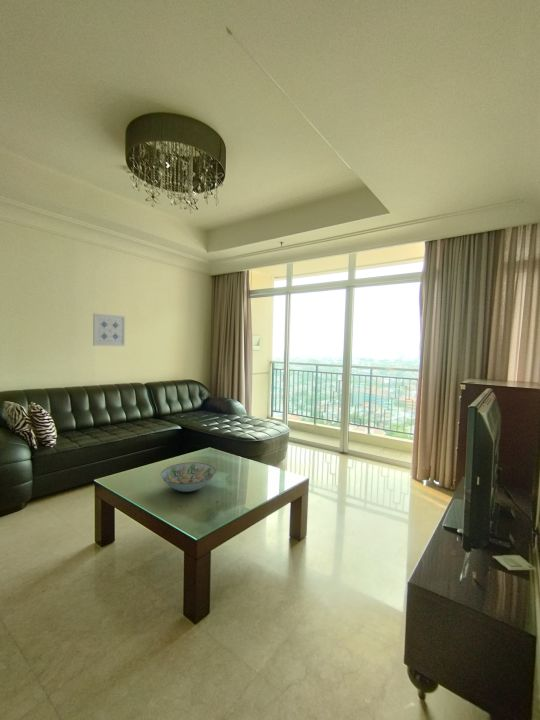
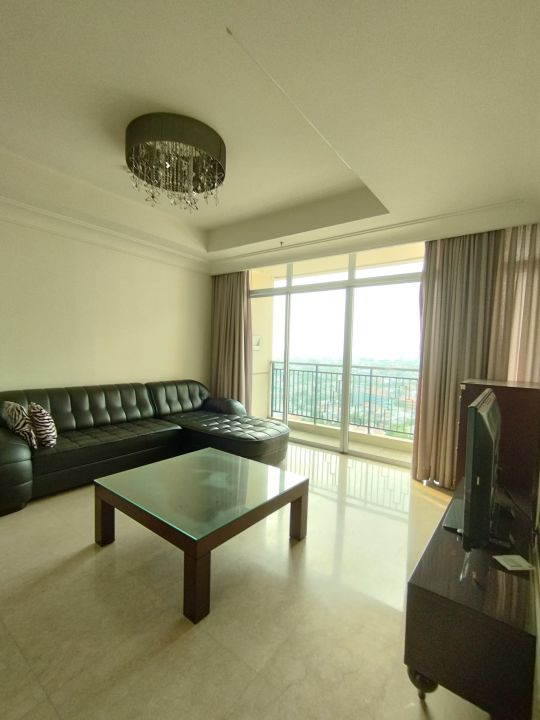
- decorative bowl [160,461,217,493]
- wall art [92,312,126,347]
